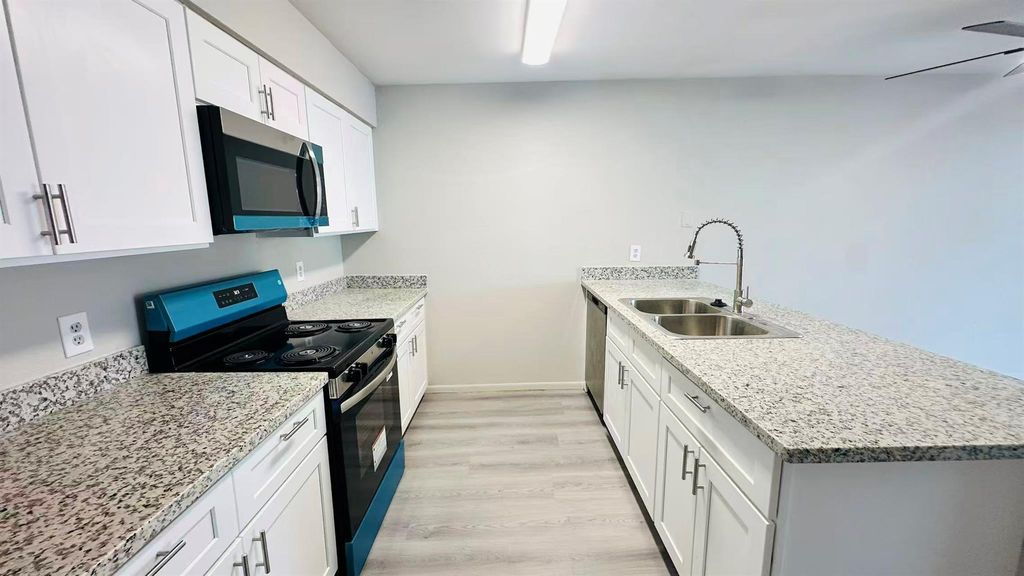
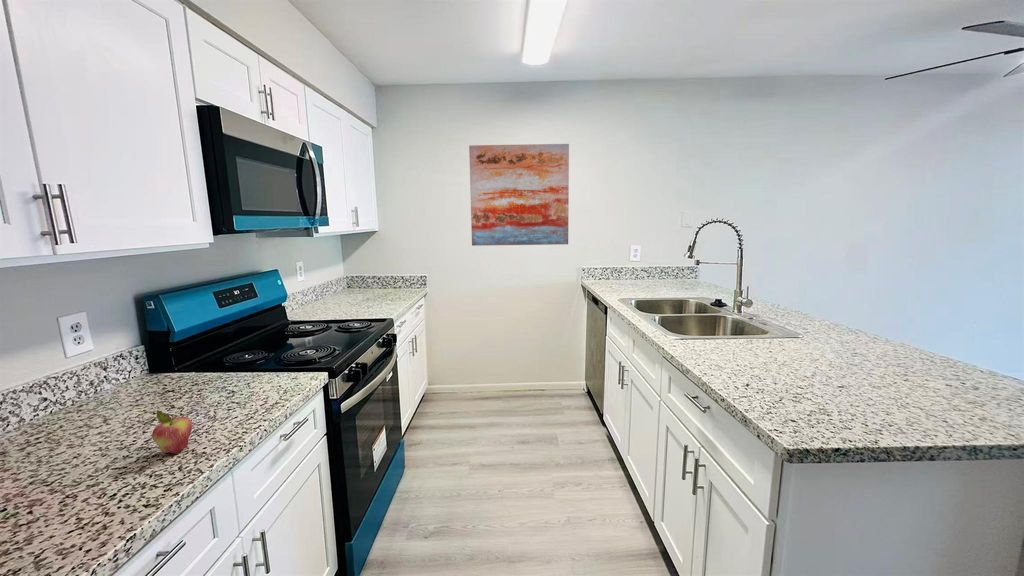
+ wall art [468,143,570,247]
+ fruit [151,409,193,454]
